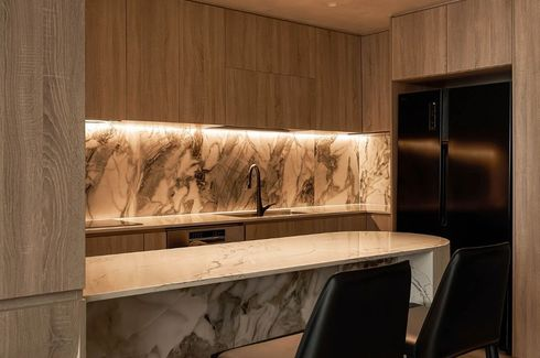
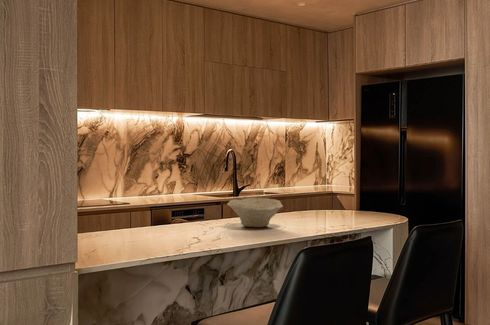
+ bowl [226,197,284,228]
